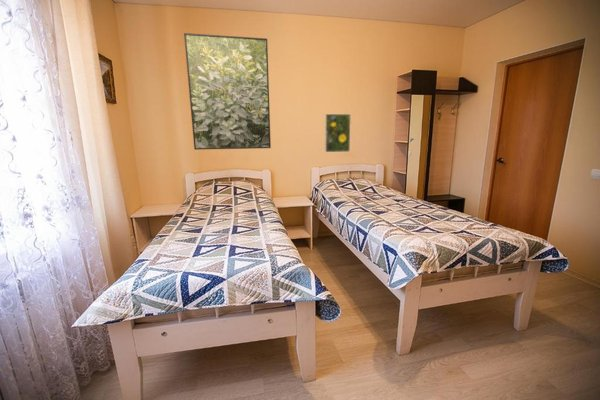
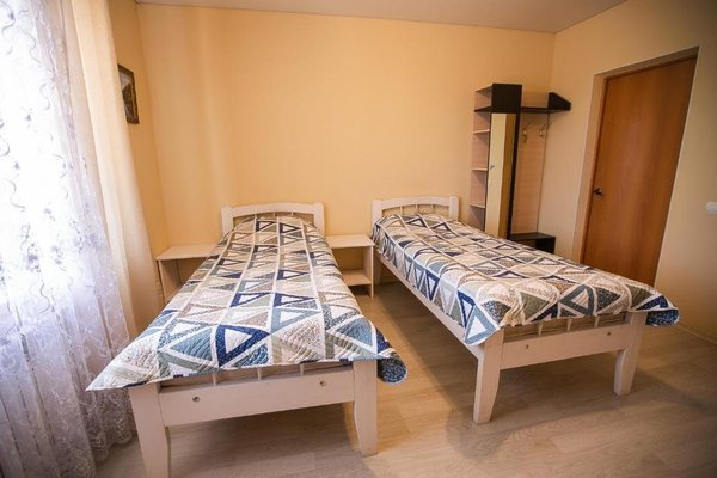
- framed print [183,32,272,151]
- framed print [324,113,352,153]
